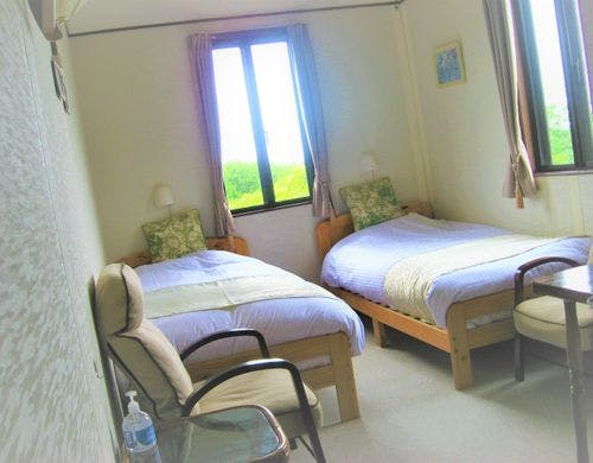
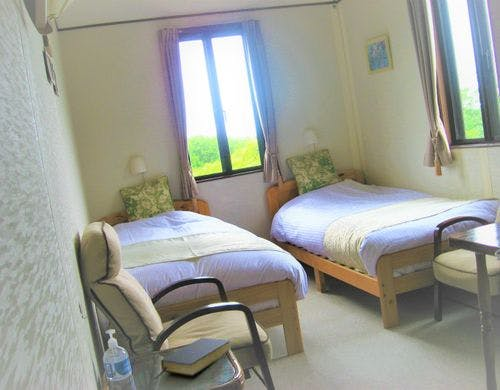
+ bible [154,337,231,380]
